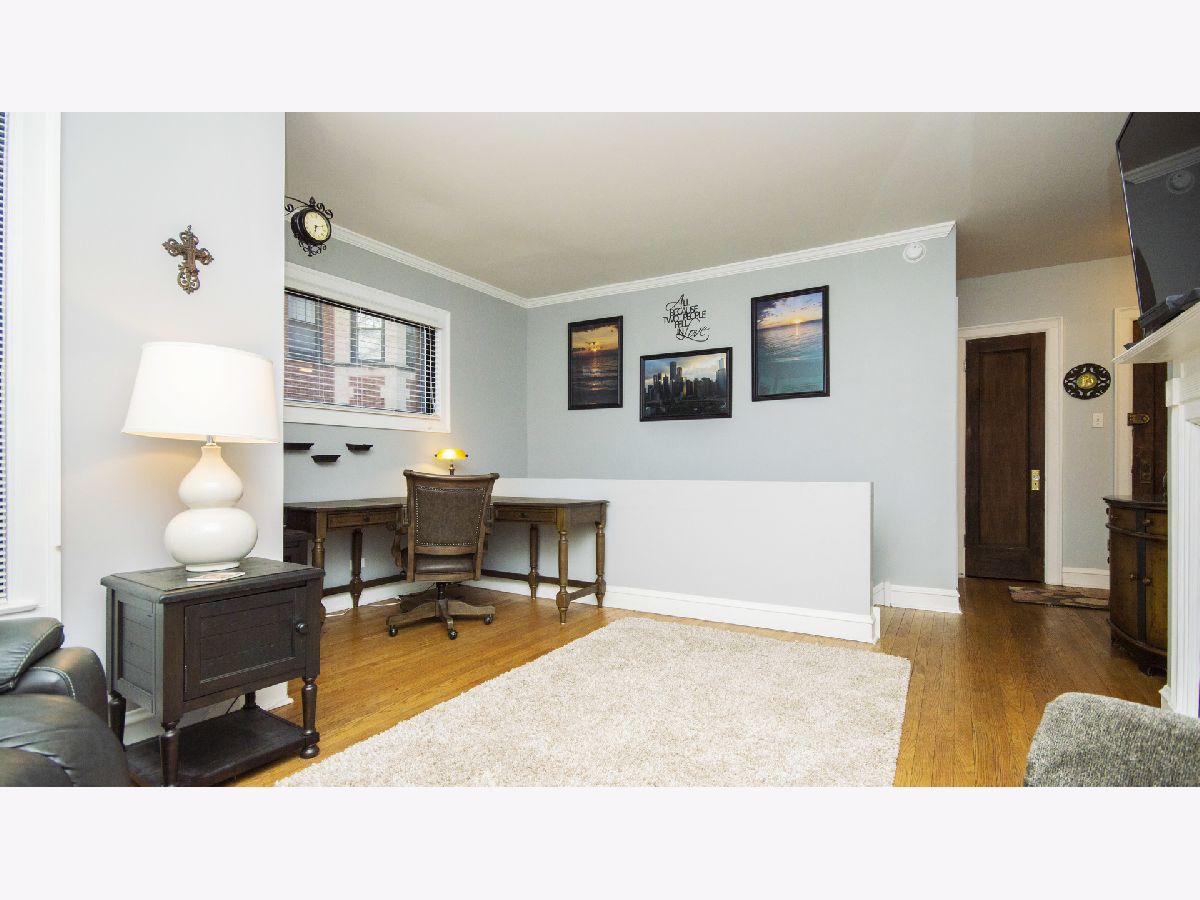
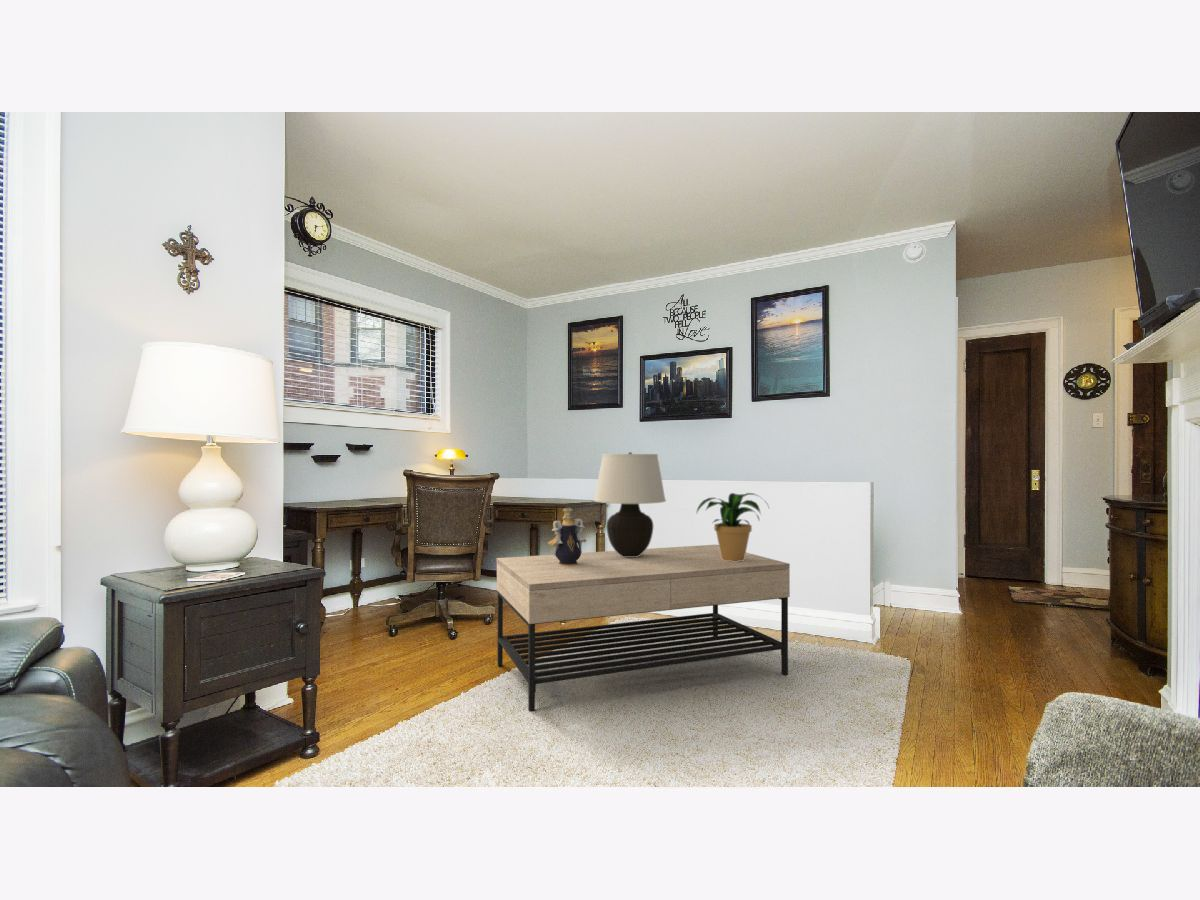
+ table lamp [593,451,667,557]
+ coffee table [496,544,791,713]
+ potted plant [695,492,770,562]
+ decorative vase [547,507,588,566]
